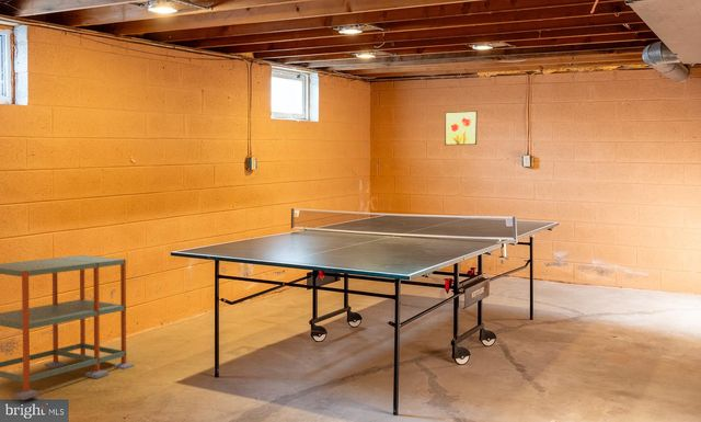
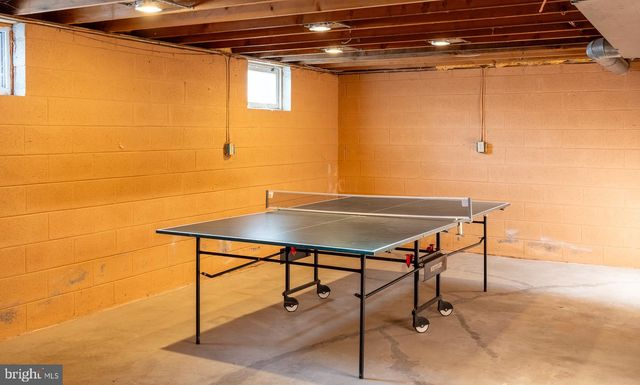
- wall art [444,110,479,146]
- shelving unit [0,254,136,401]
